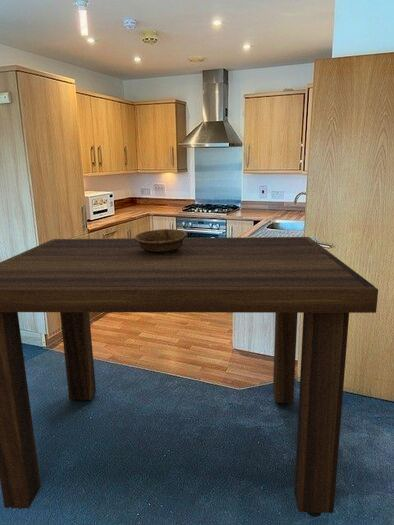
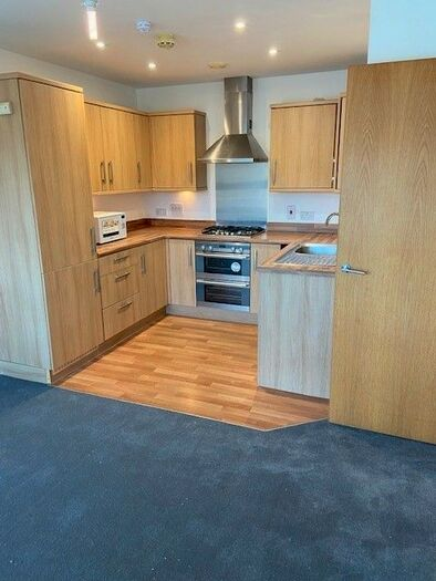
- decorative bowl [134,228,188,254]
- dining table [0,236,379,518]
